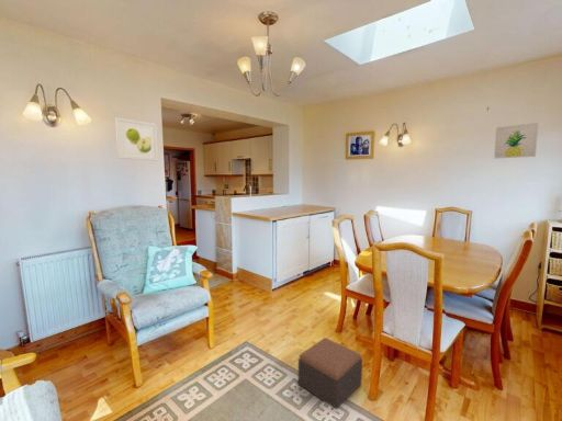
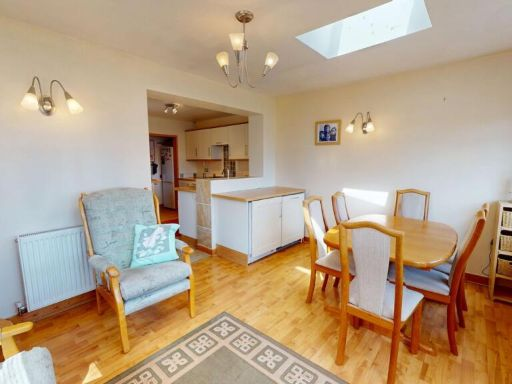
- wall art [493,122,539,160]
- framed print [114,116,159,162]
- footstool [297,337,363,410]
